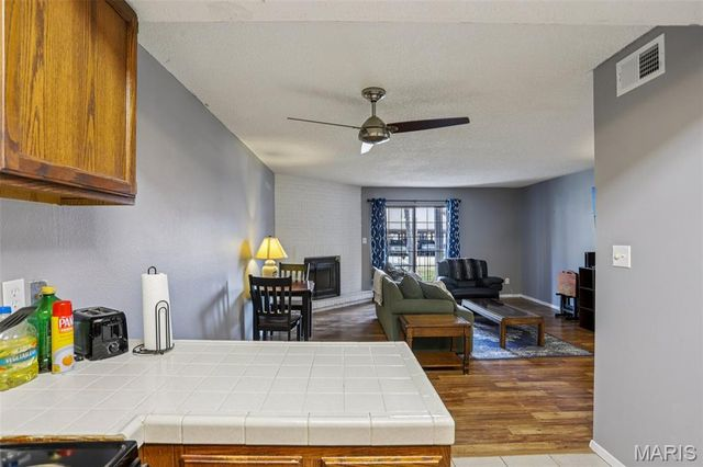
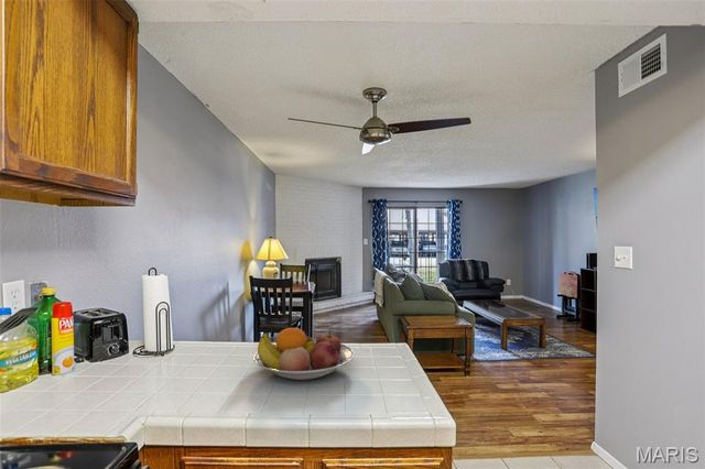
+ fruit bowl [252,327,355,381]
